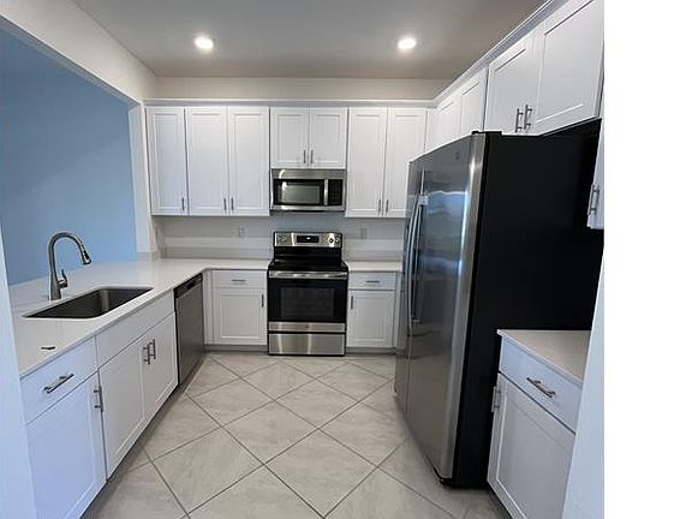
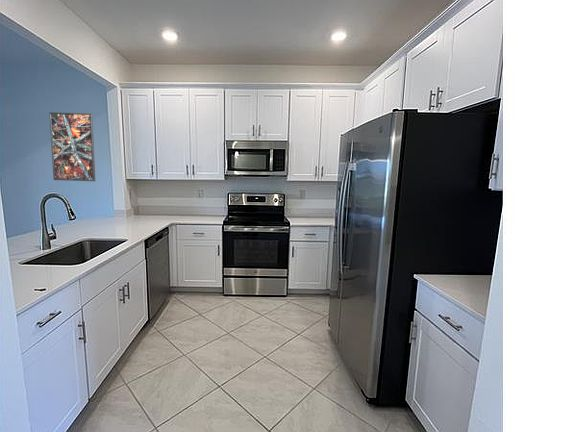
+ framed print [48,111,96,182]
